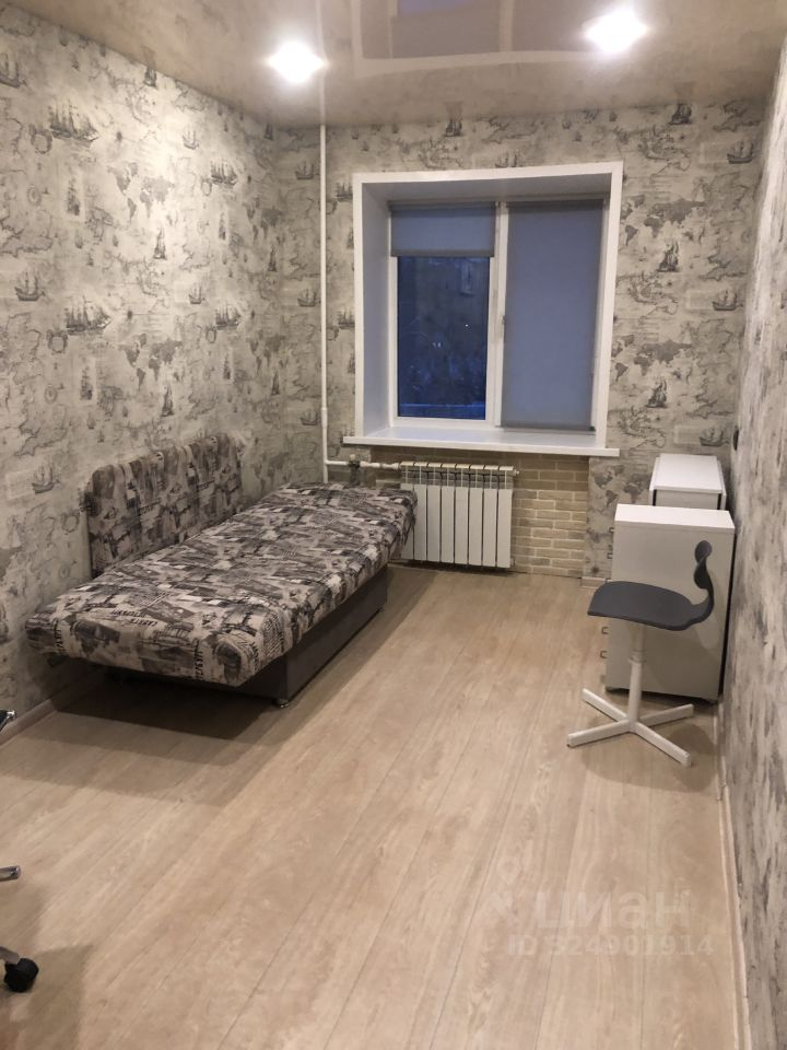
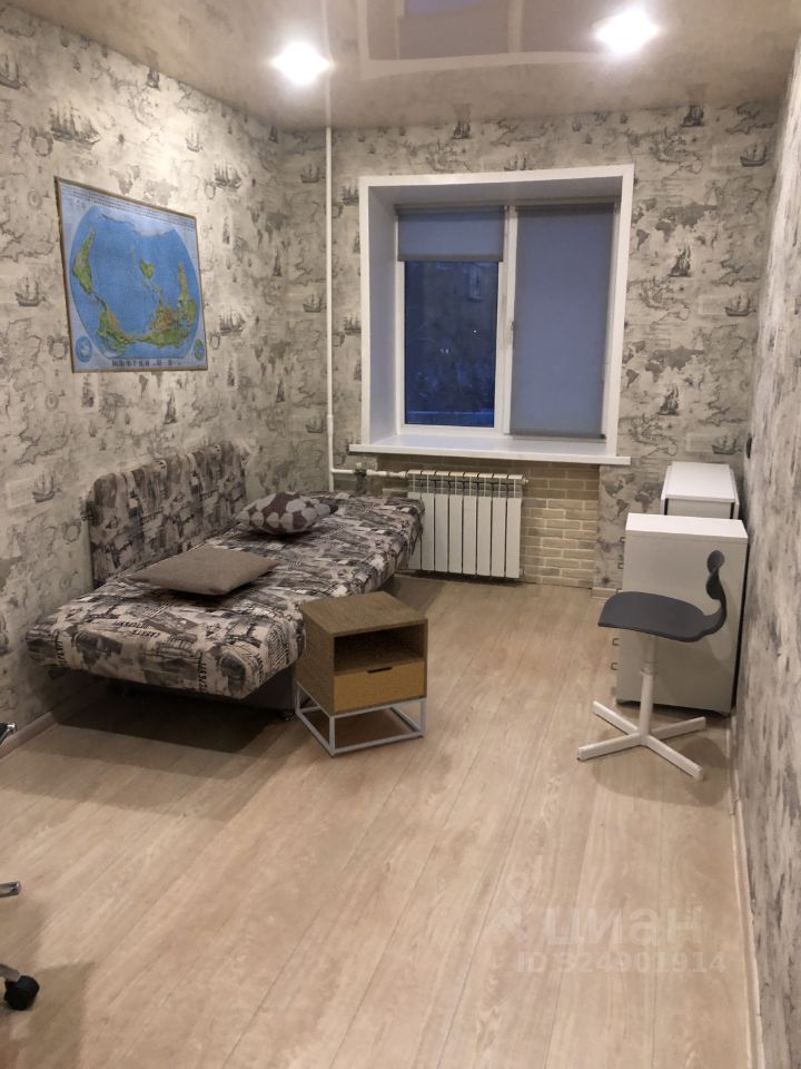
+ world map [52,174,209,374]
+ nightstand [291,590,429,757]
+ pillow [126,547,281,596]
+ decorative pillow [219,491,340,536]
